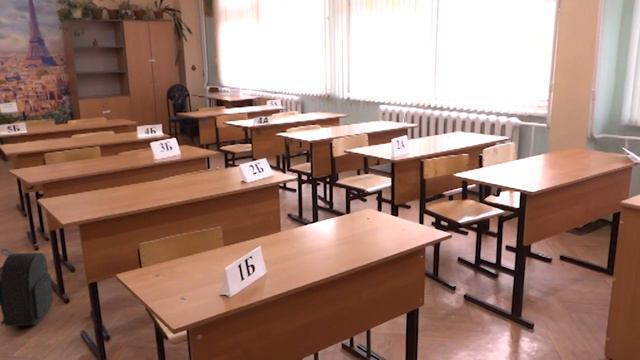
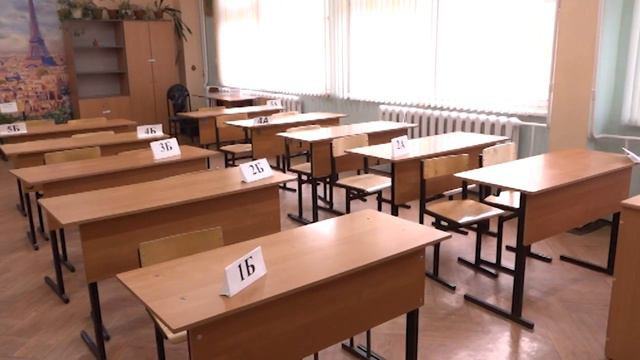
- backpack [0,248,54,327]
